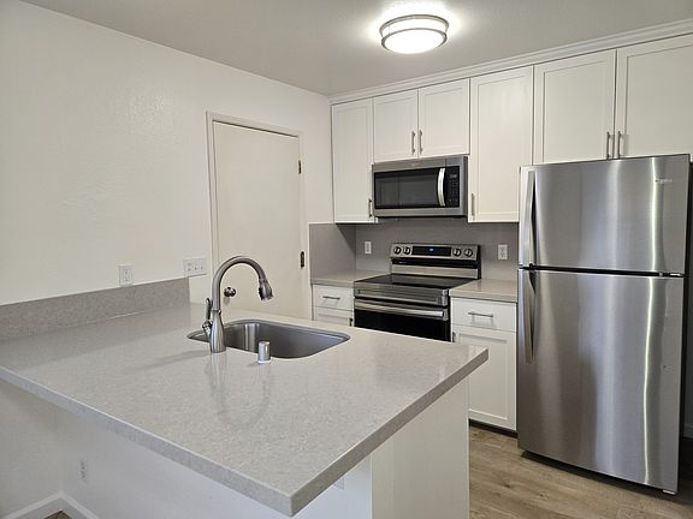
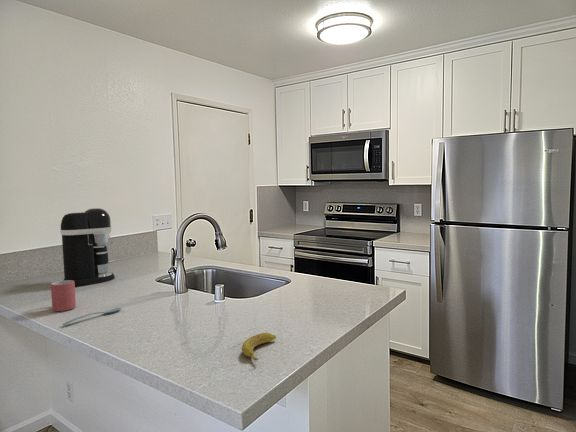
+ coffee maker [59,207,116,287]
+ banana [241,332,277,362]
+ mug [50,280,77,312]
+ spoon [62,307,122,326]
